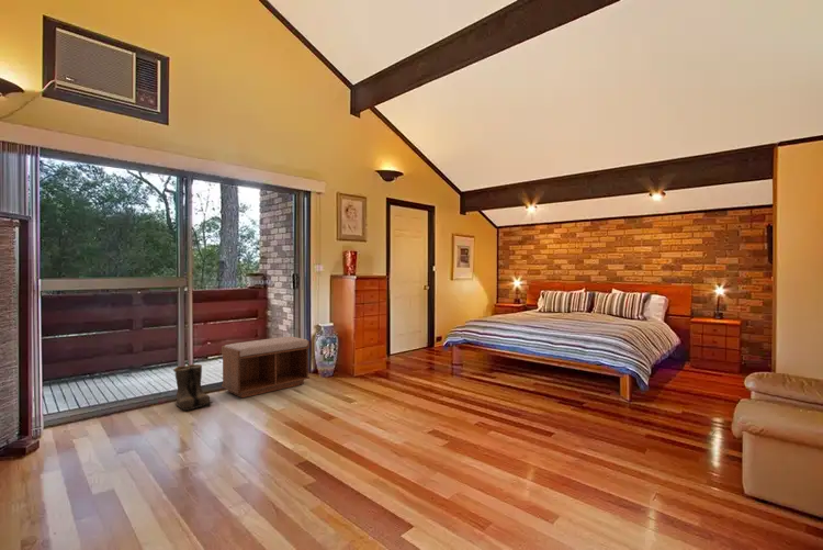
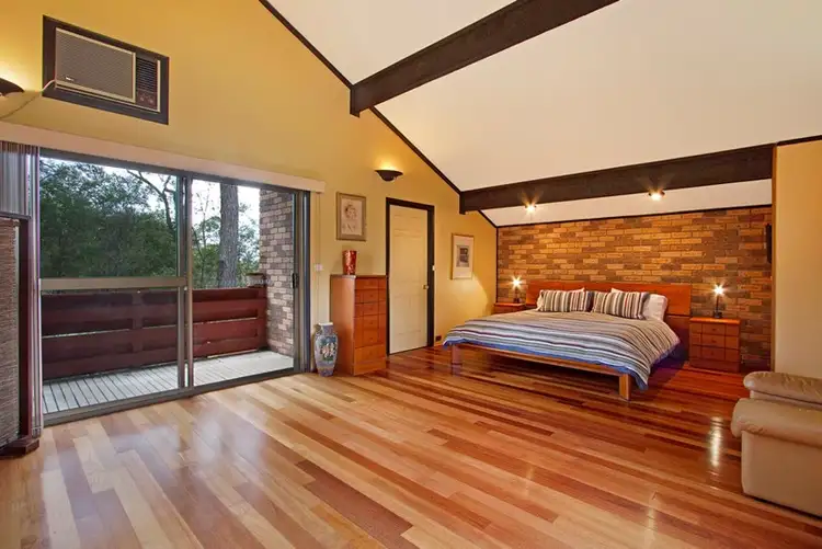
- bench [221,336,311,399]
- boots [172,363,214,412]
